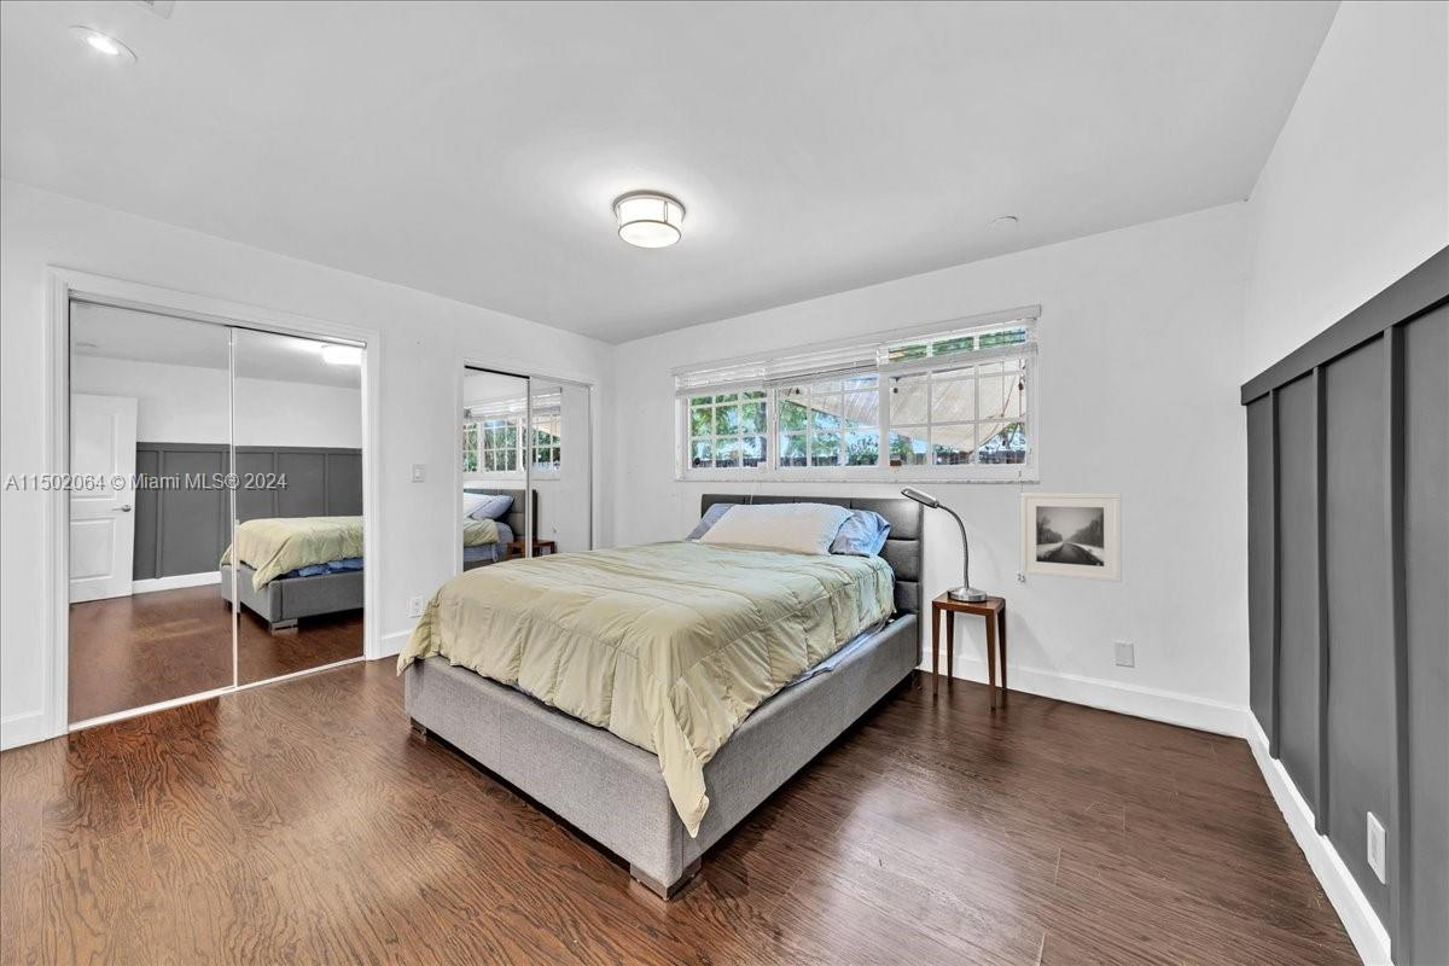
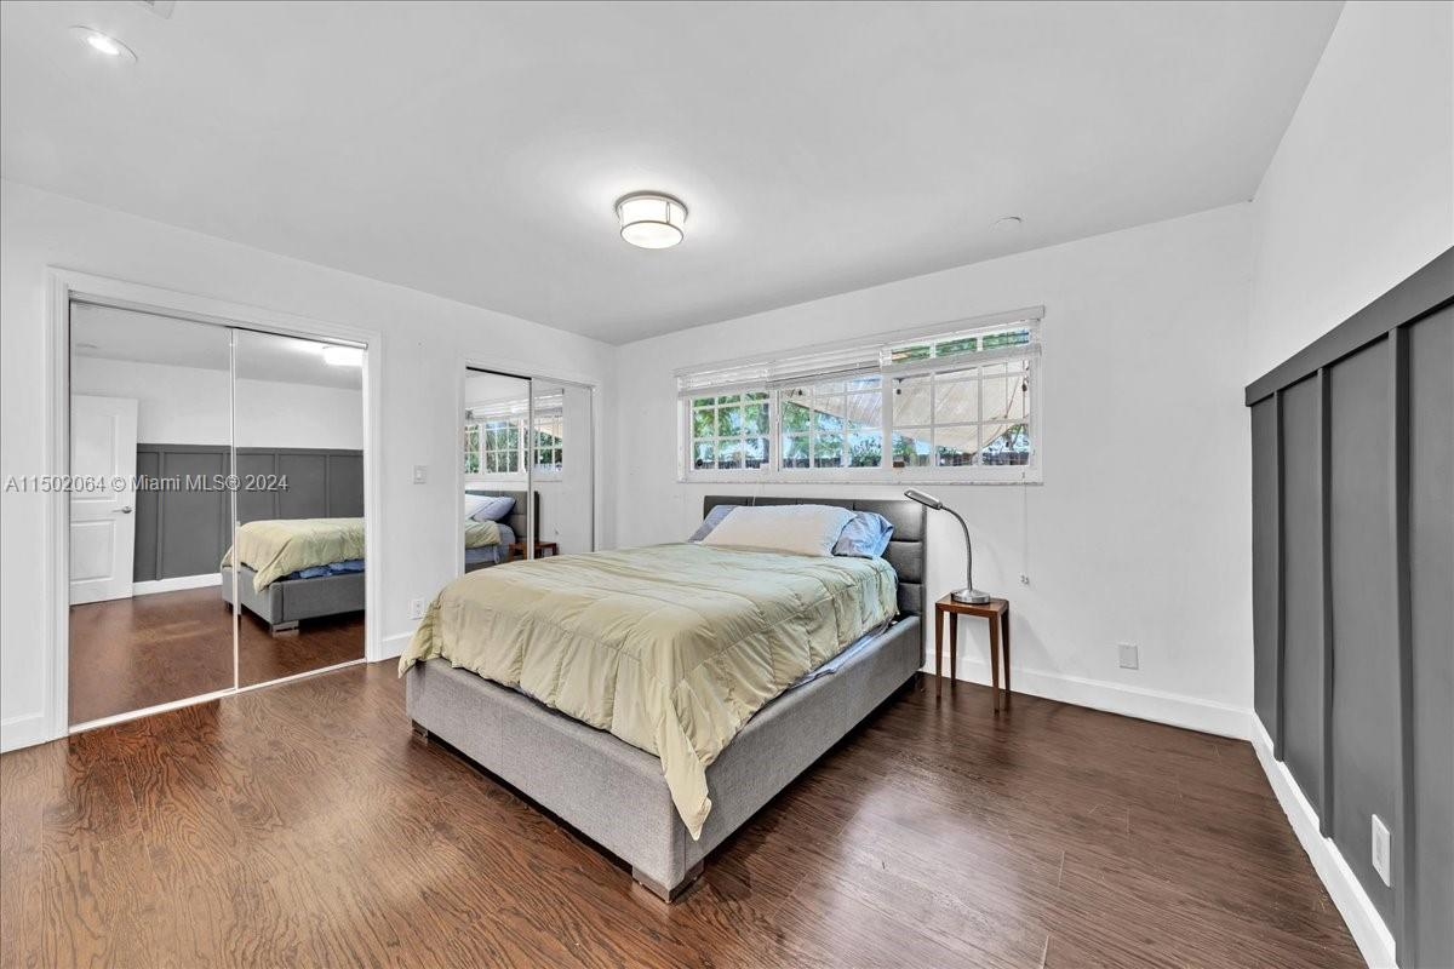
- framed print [1020,491,1123,583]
